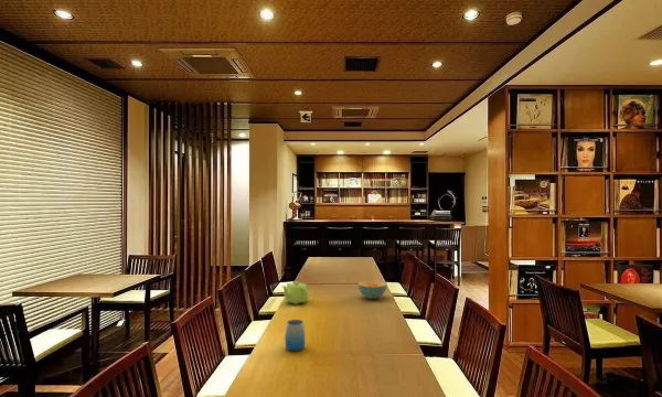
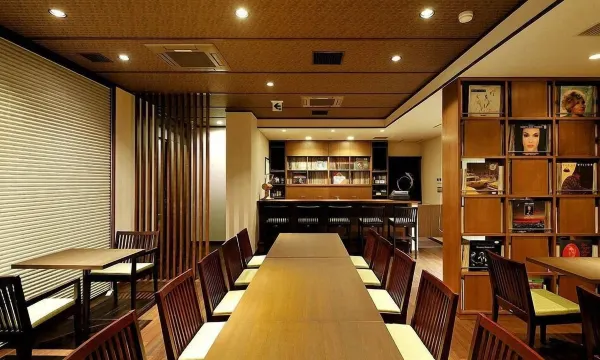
- cereal bowl [357,280,388,300]
- teapot [280,280,310,305]
- cup [284,319,307,352]
